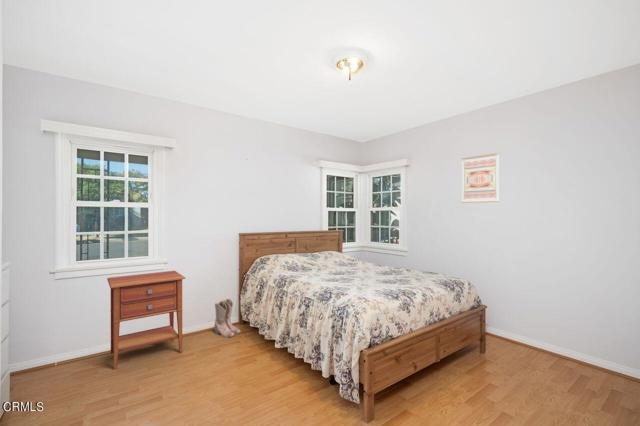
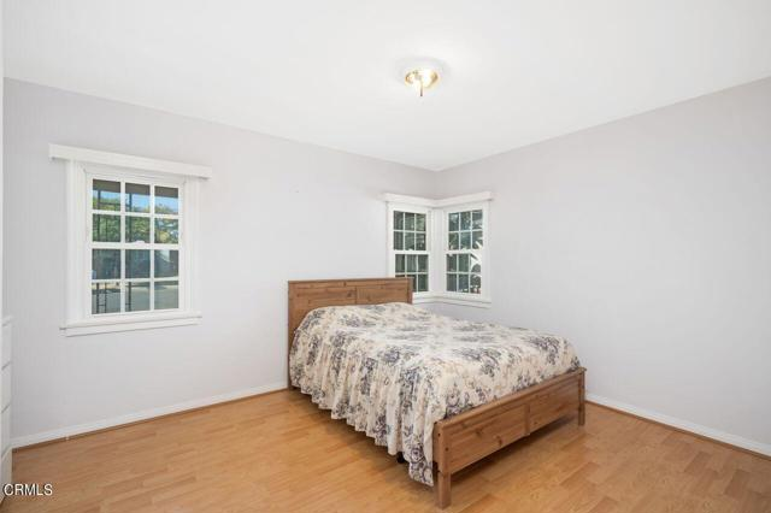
- wall art [461,152,500,204]
- nightstand [106,270,186,371]
- boots [213,298,242,338]
